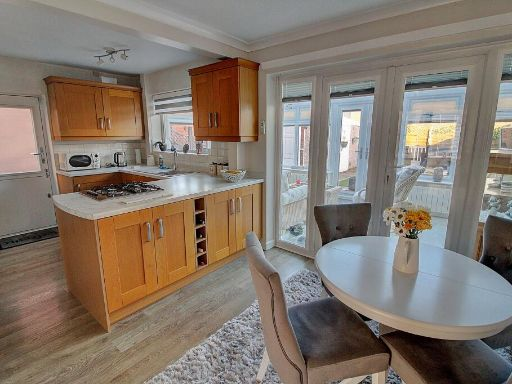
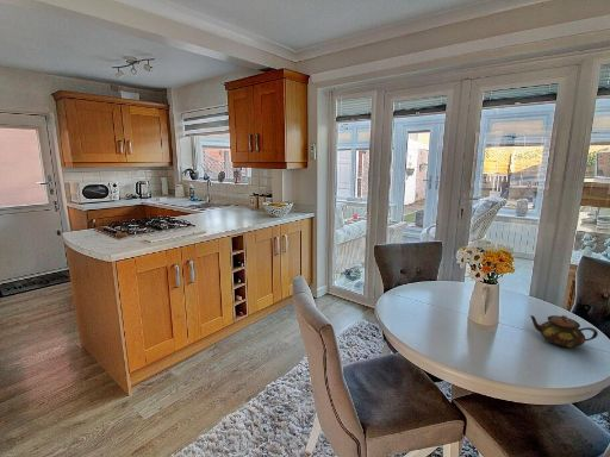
+ teapot [529,314,599,349]
